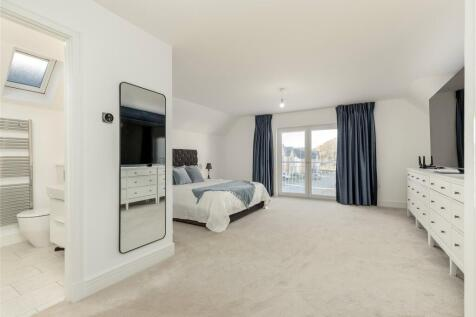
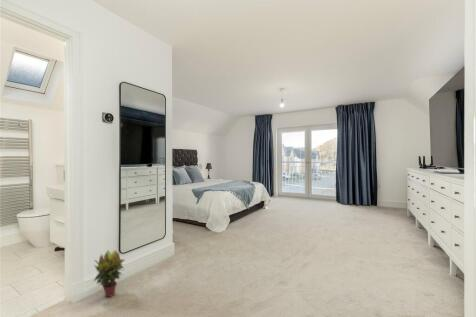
+ potted plant [92,249,125,298]
